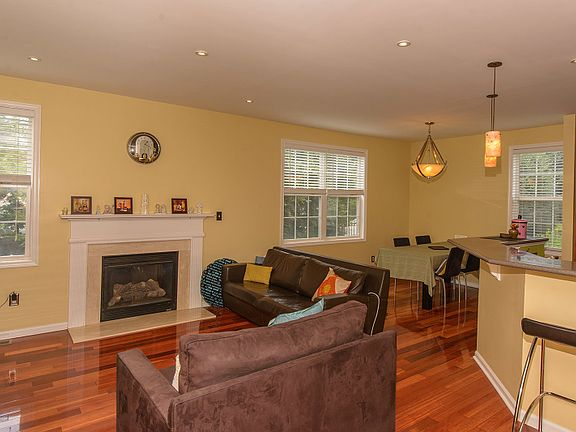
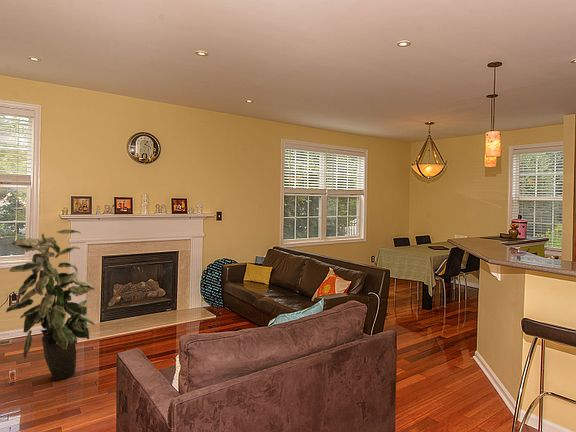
+ indoor plant [5,228,96,382]
